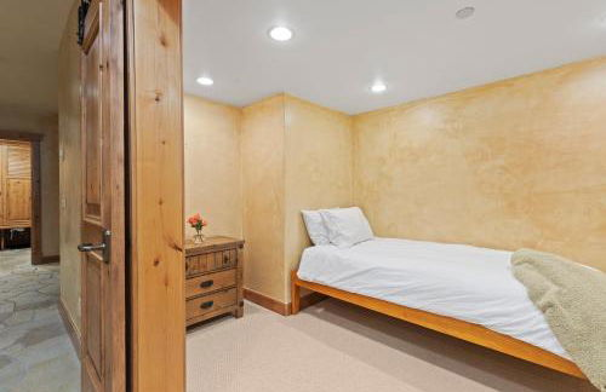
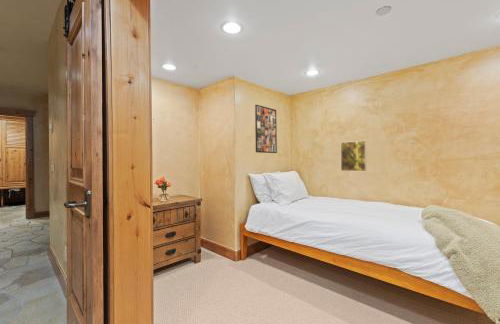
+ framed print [340,140,368,172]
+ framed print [254,104,278,154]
